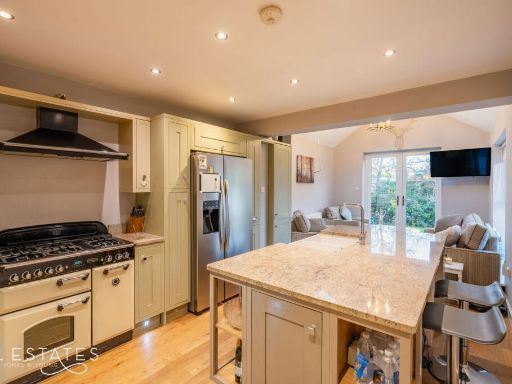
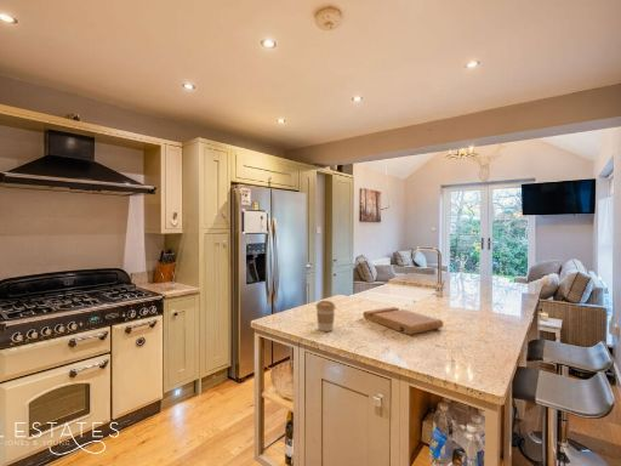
+ cutting board [361,306,444,336]
+ coffee cup [315,300,337,333]
